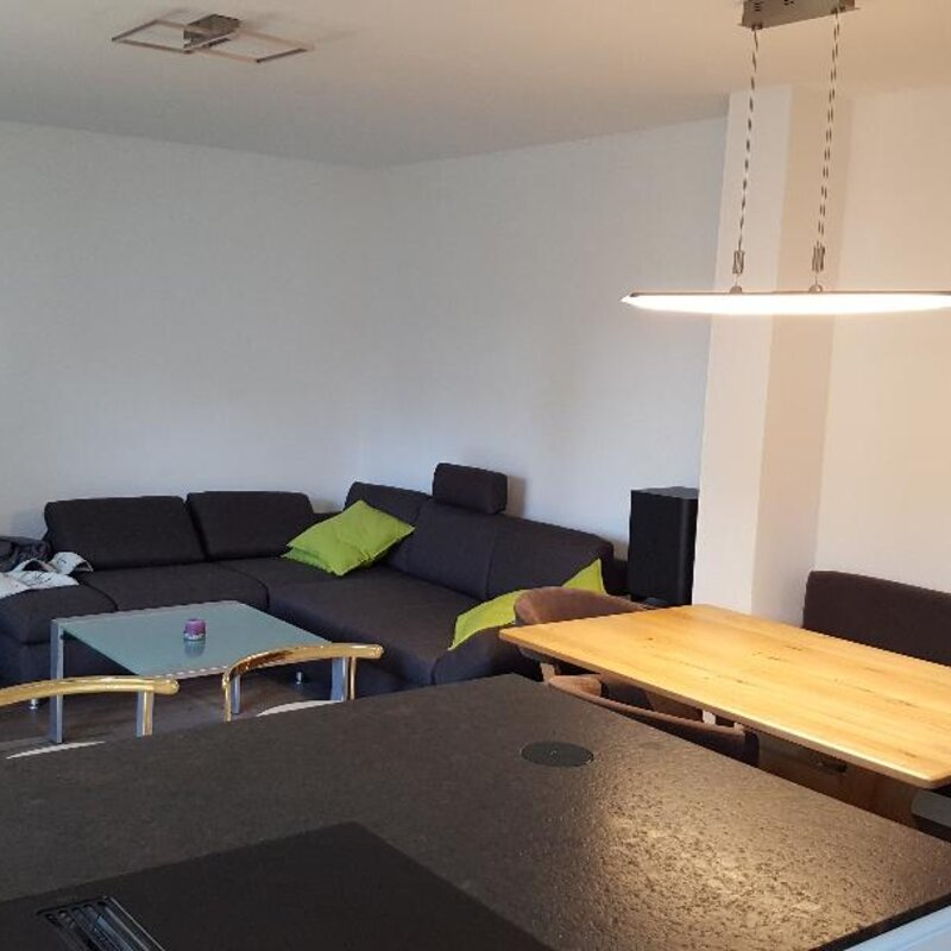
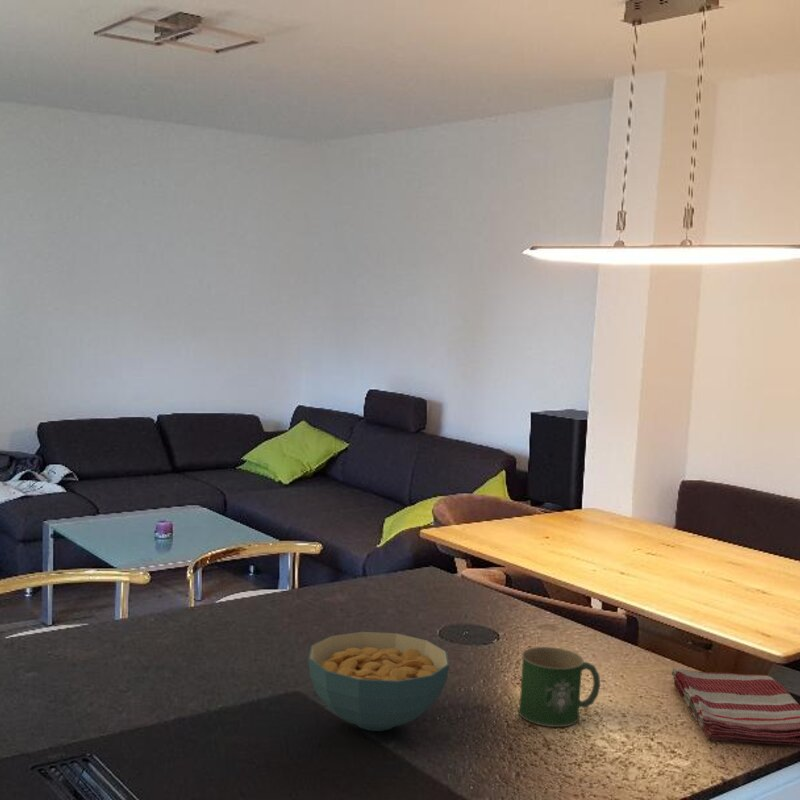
+ dish towel [670,667,800,746]
+ mug [517,646,601,728]
+ cereal bowl [307,631,450,732]
